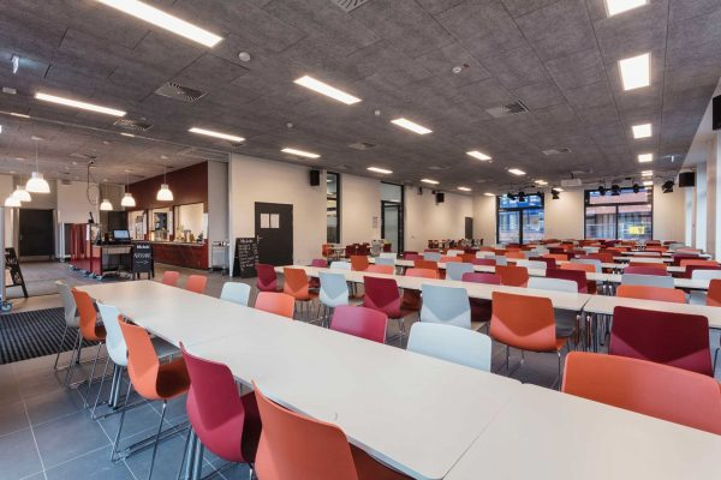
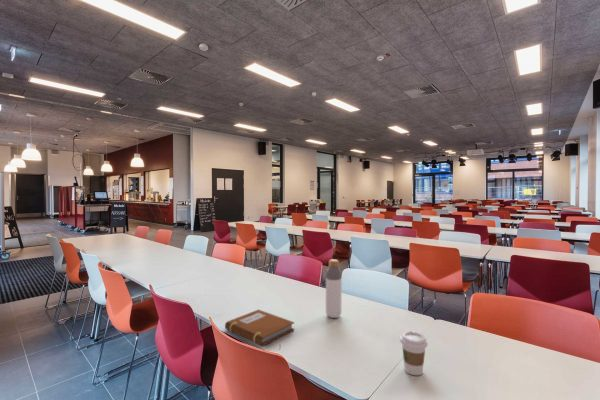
+ coffee cup [399,330,429,376]
+ notebook [224,308,295,347]
+ bottle [325,259,343,319]
